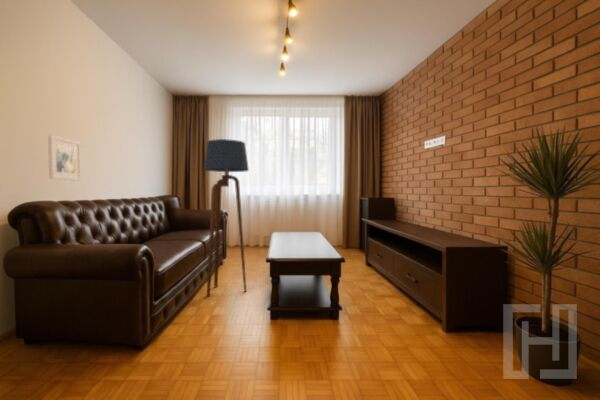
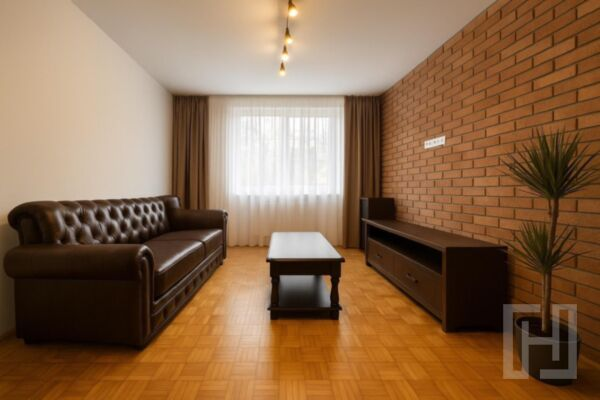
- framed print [47,134,82,182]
- floor lamp [203,138,250,298]
